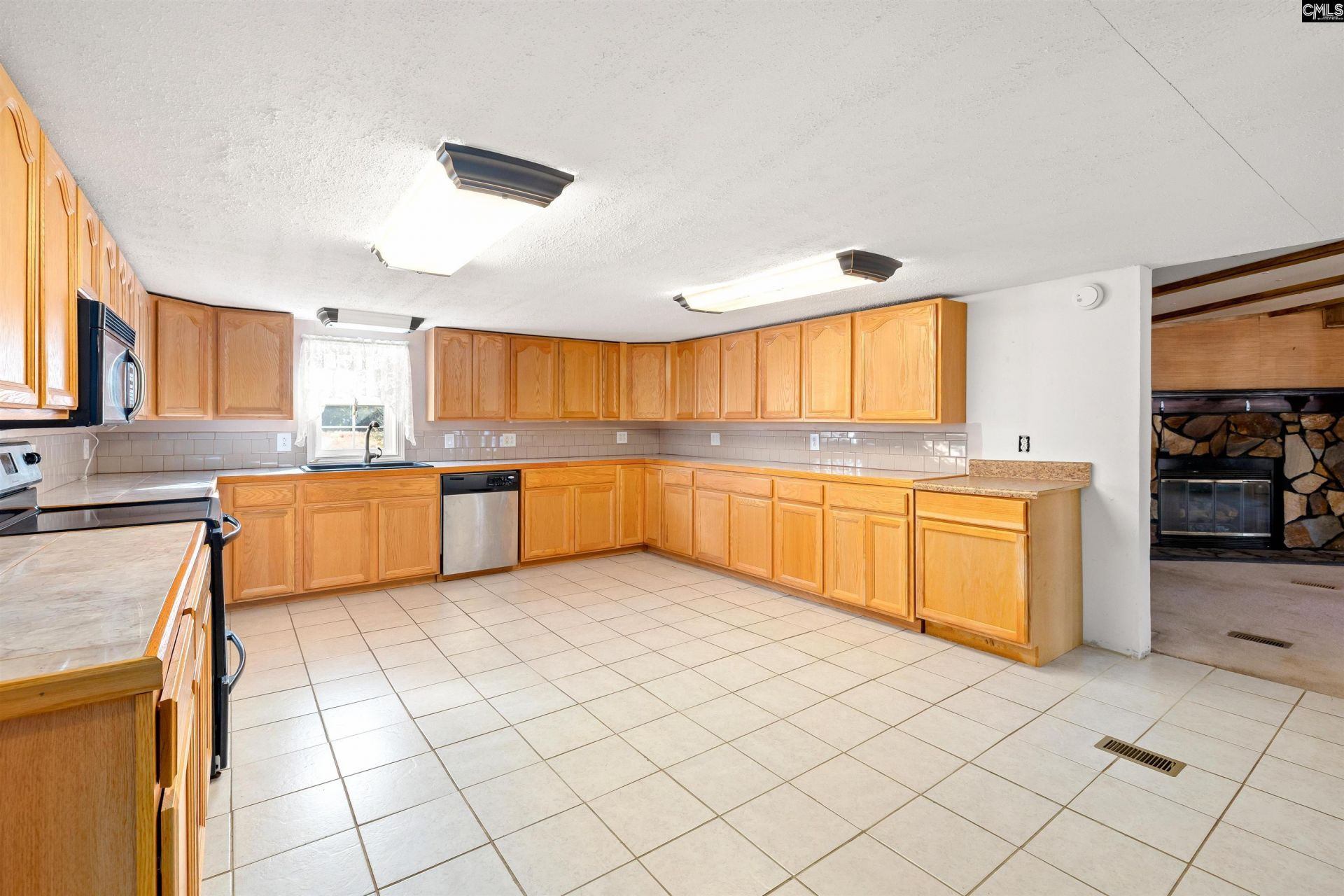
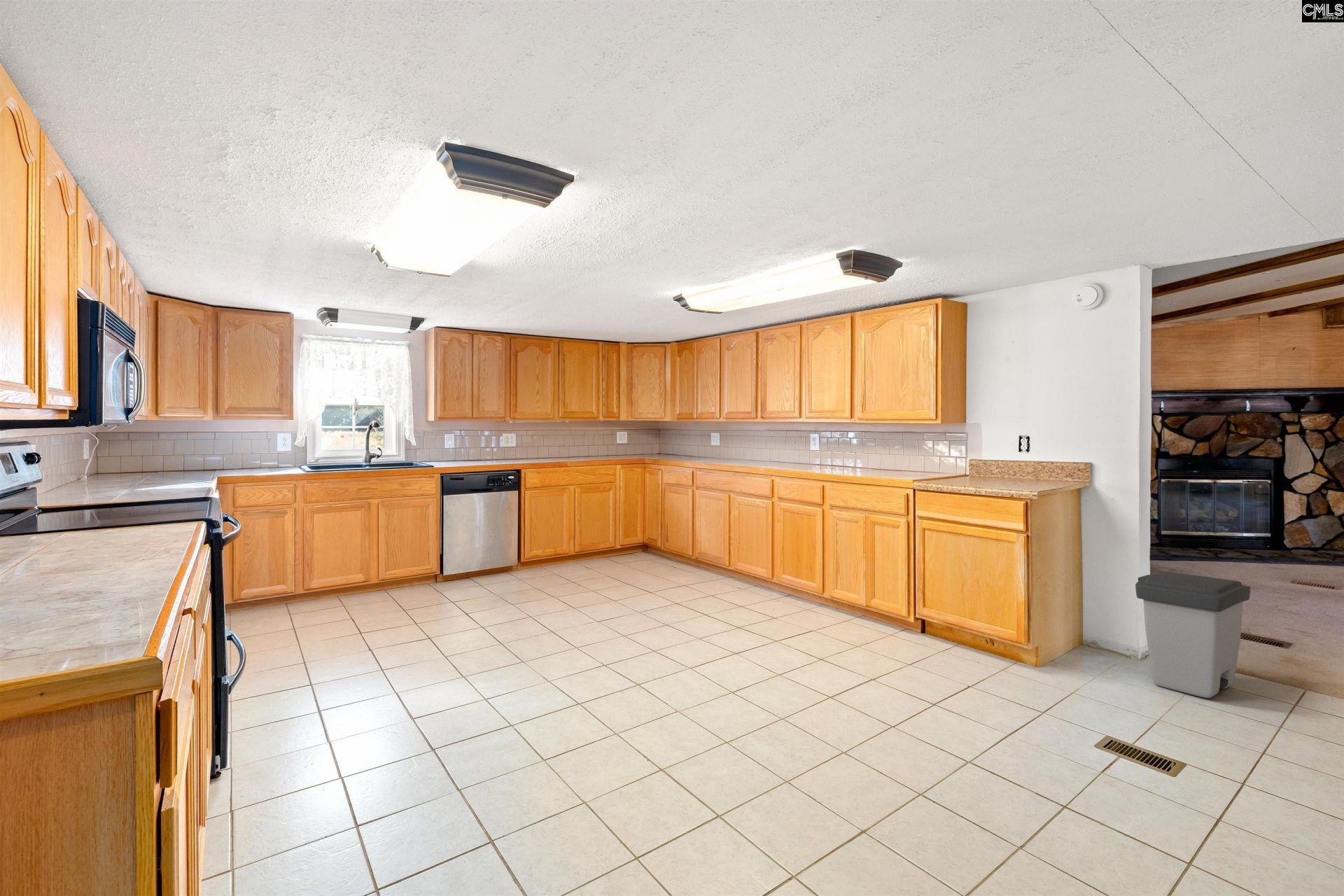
+ trash can [1135,571,1251,699]
